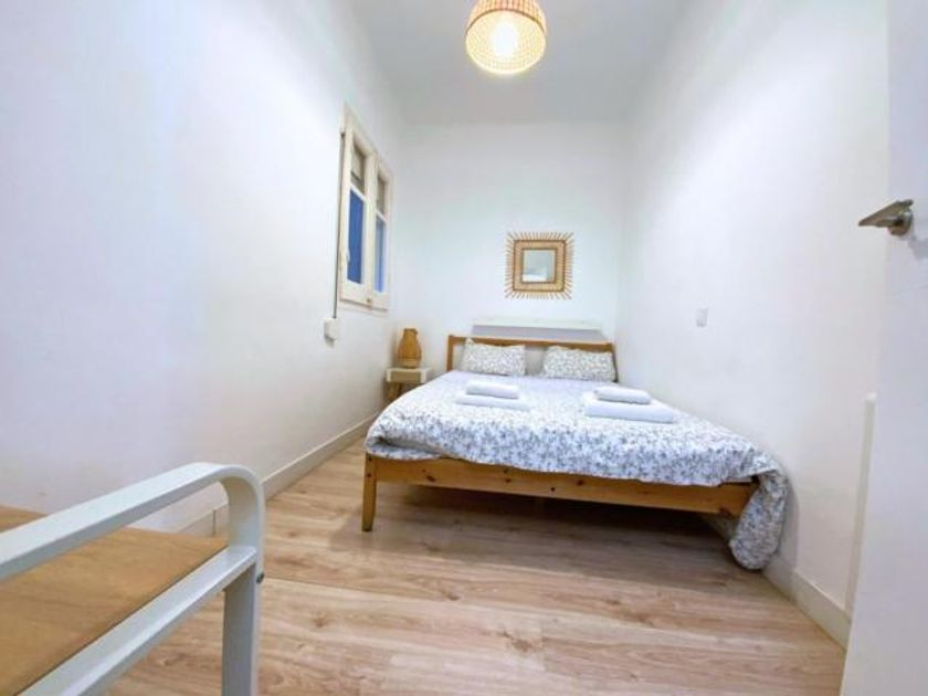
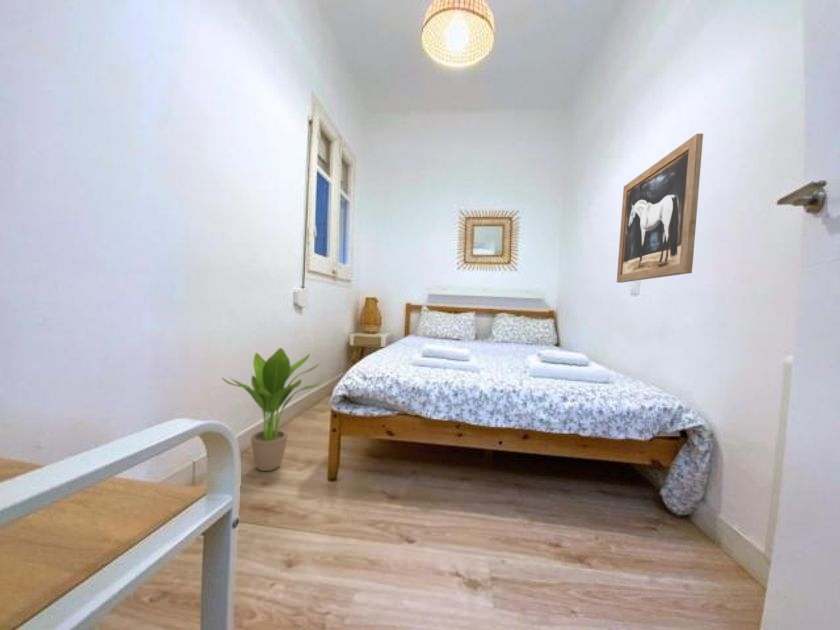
+ potted plant [221,347,324,472]
+ wall art [616,133,704,284]
